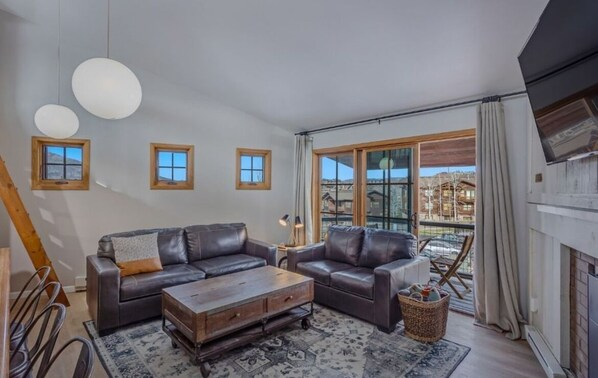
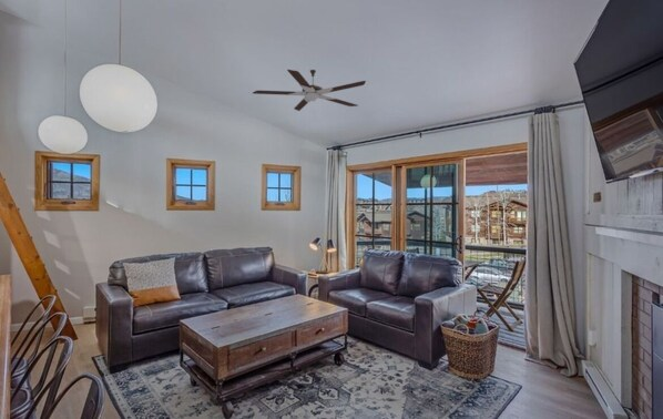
+ ceiling fan [252,69,367,112]
